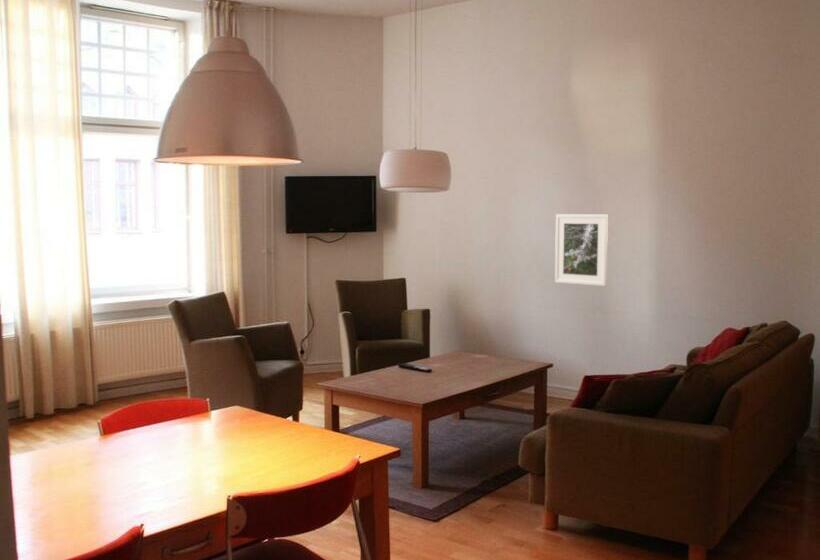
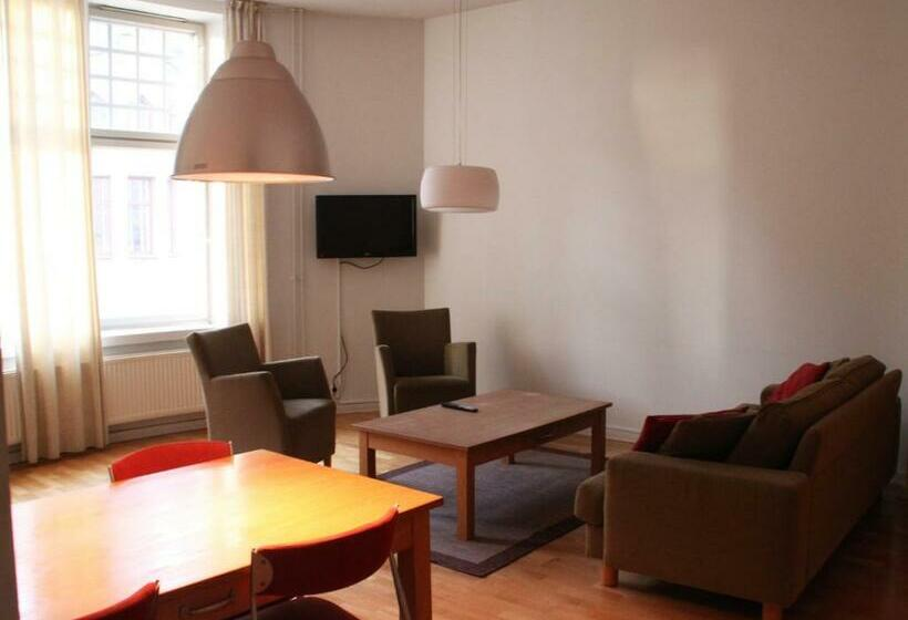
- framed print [554,213,609,287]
